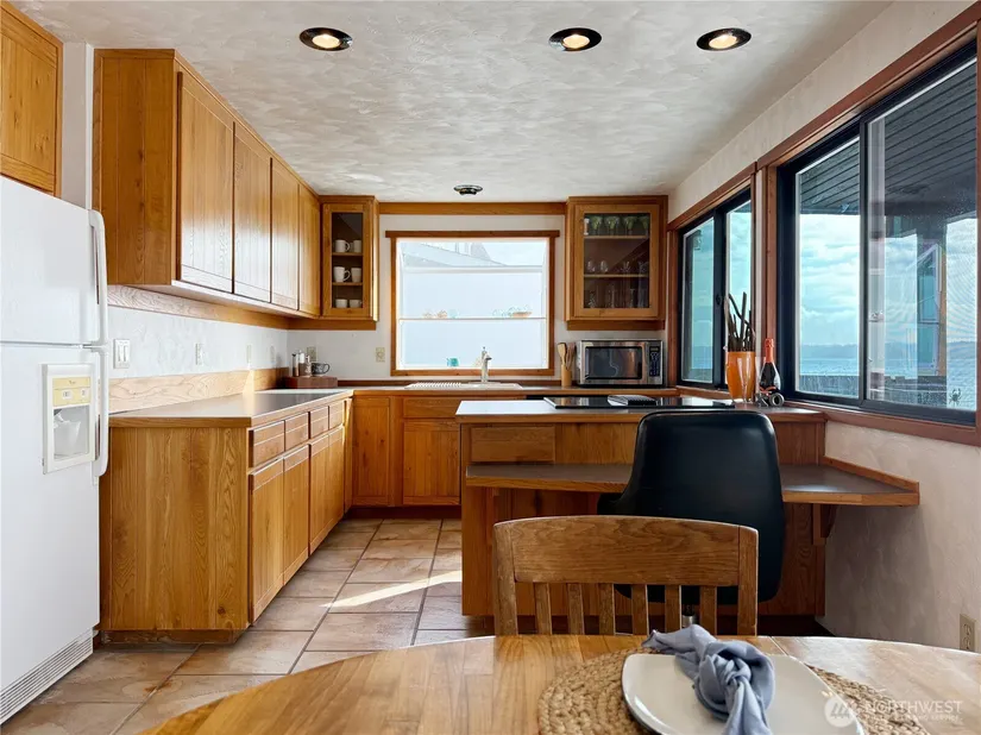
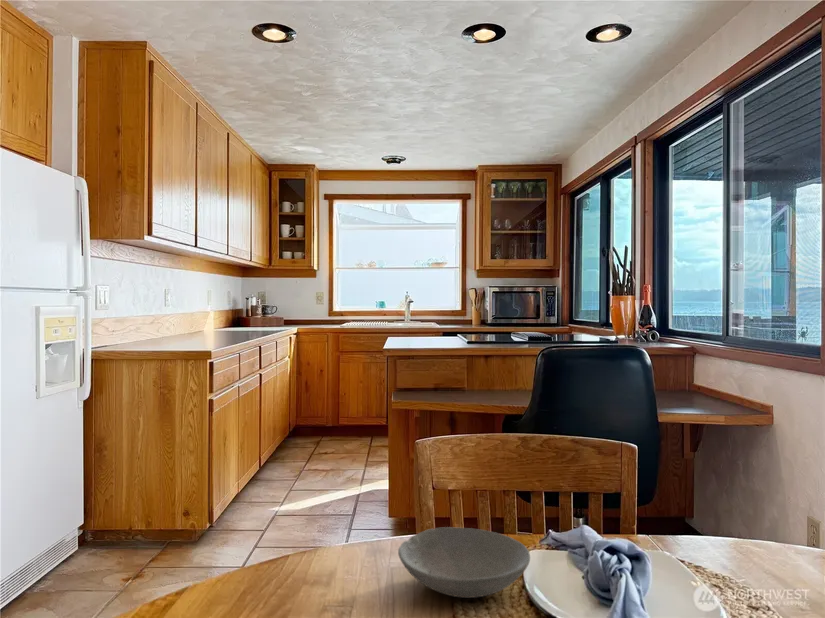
+ bowl [397,526,531,599]
